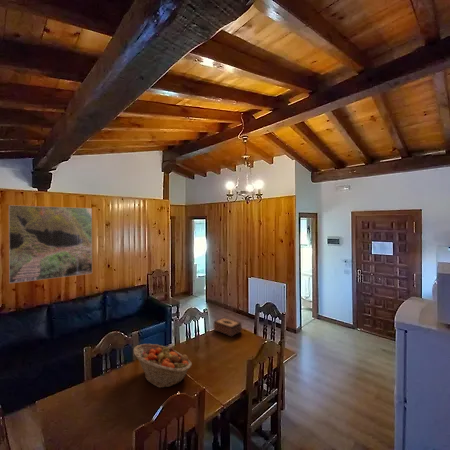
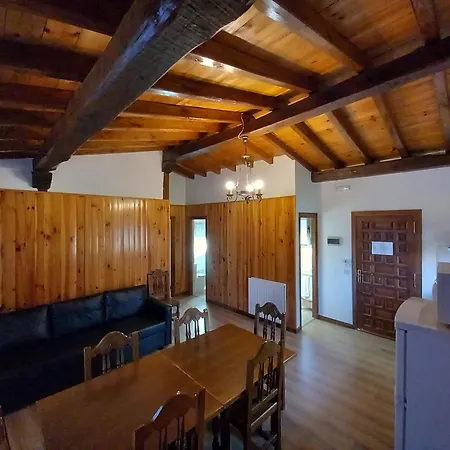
- fruit basket [133,343,193,389]
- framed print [8,204,93,284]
- tissue box [213,317,243,338]
